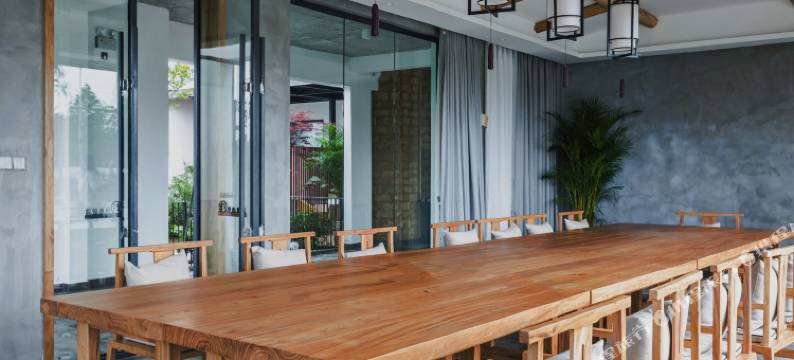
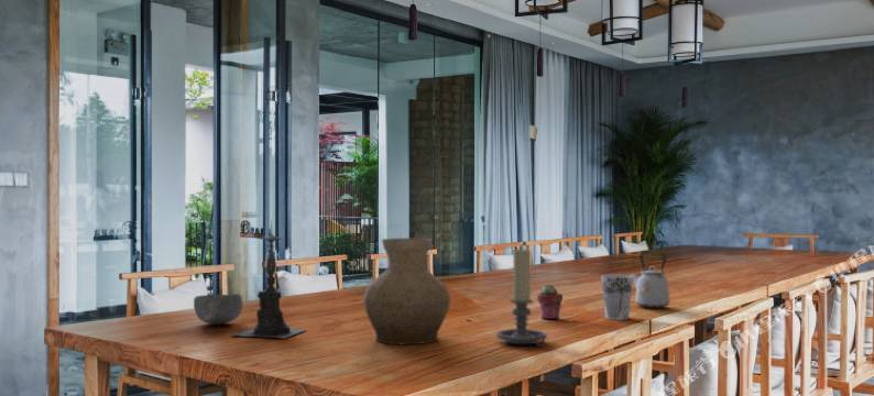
+ candle holder [495,249,548,348]
+ vase [362,237,451,345]
+ cup [600,274,634,321]
+ bowl [193,293,244,326]
+ kettle [630,250,671,309]
+ candle holder [231,220,306,340]
+ potted succulent [536,284,564,320]
